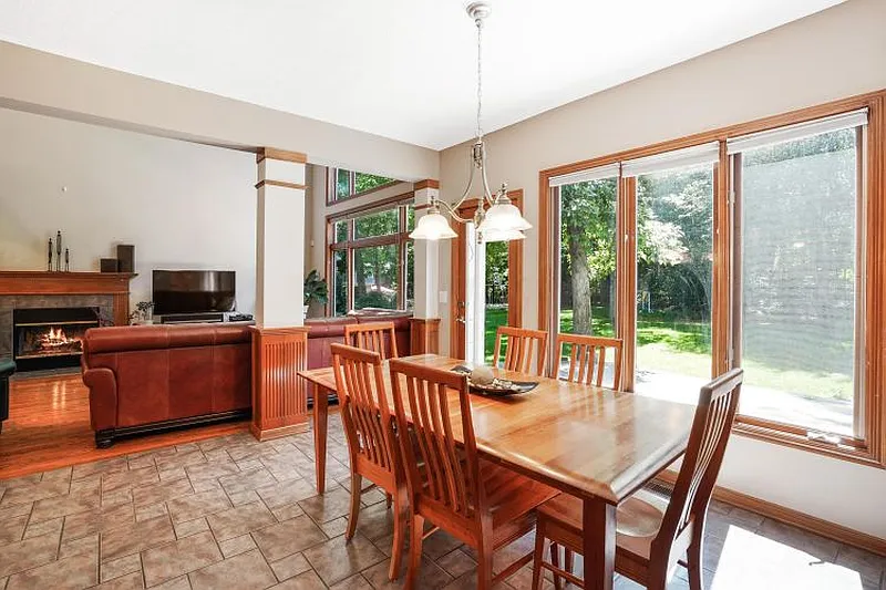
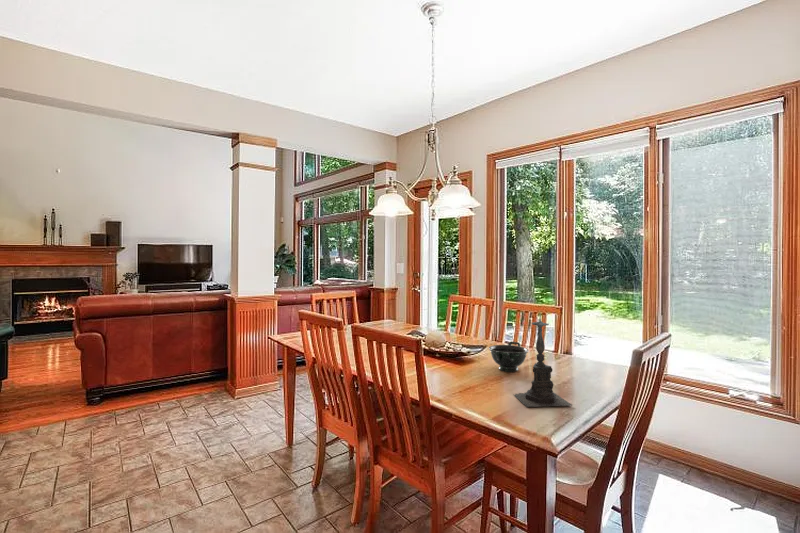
+ candle holder [513,314,573,408]
+ bowl [488,340,530,373]
